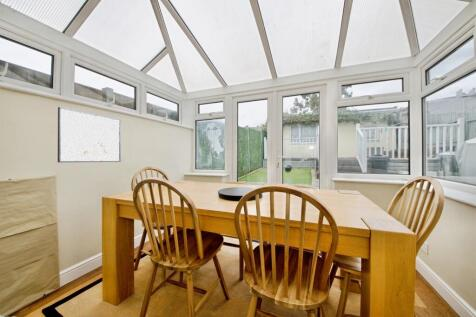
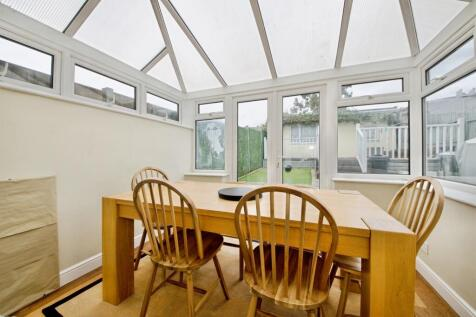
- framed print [57,106,122,163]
